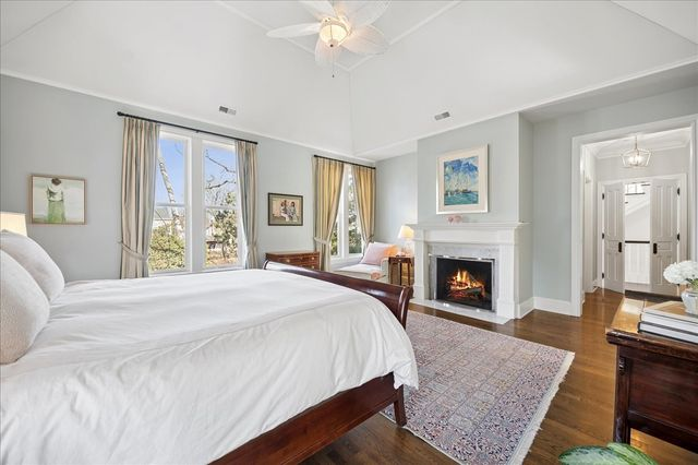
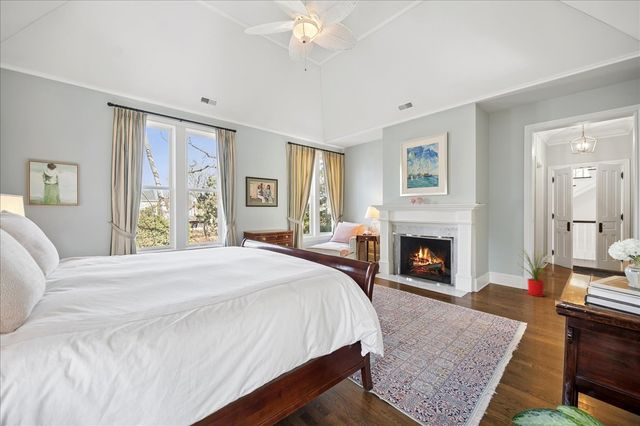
+ house plant [518,247,560,297]
